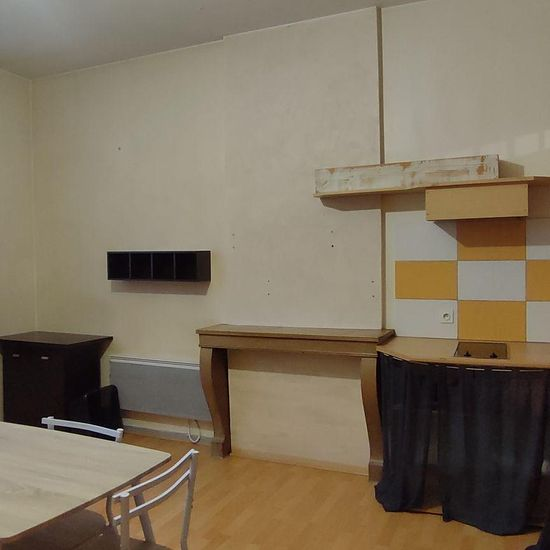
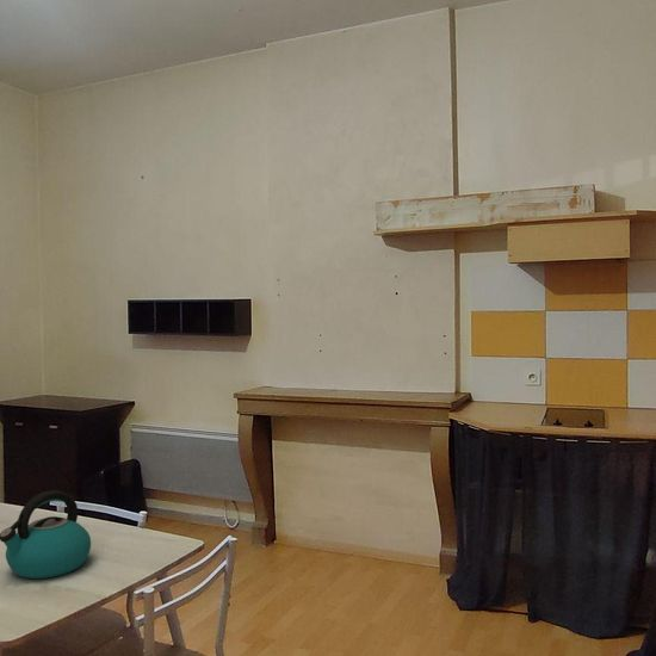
+ kettle [0,489,92,580]
